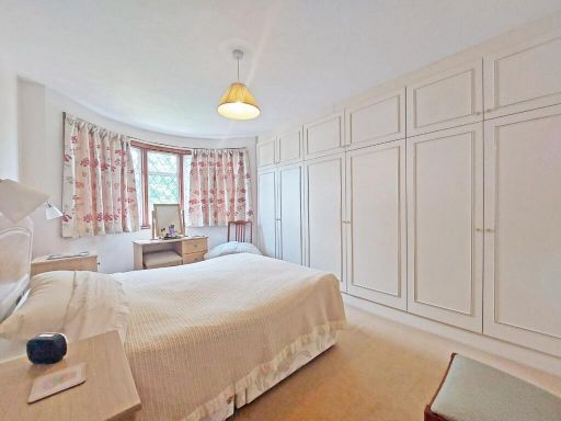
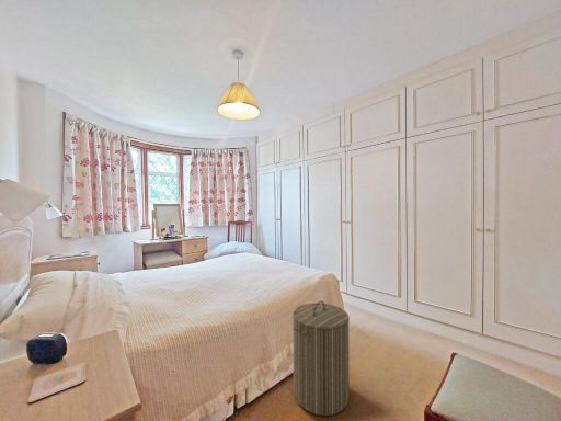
+ laundry hamper [291,300,351,417]
